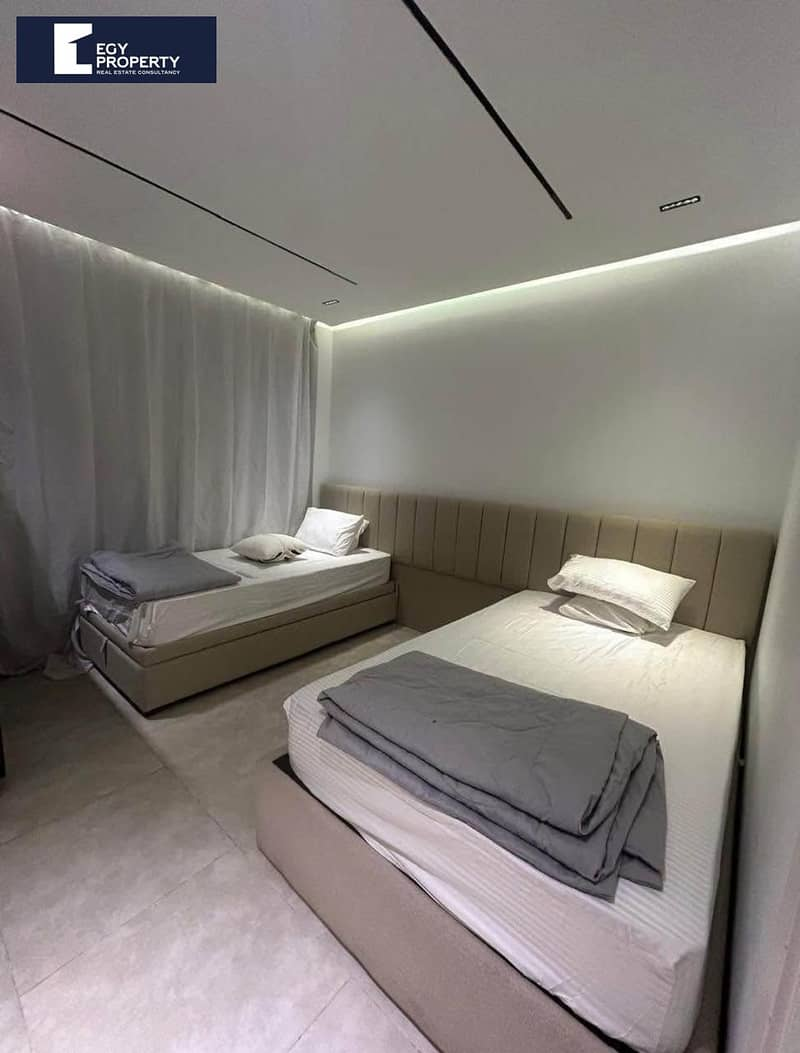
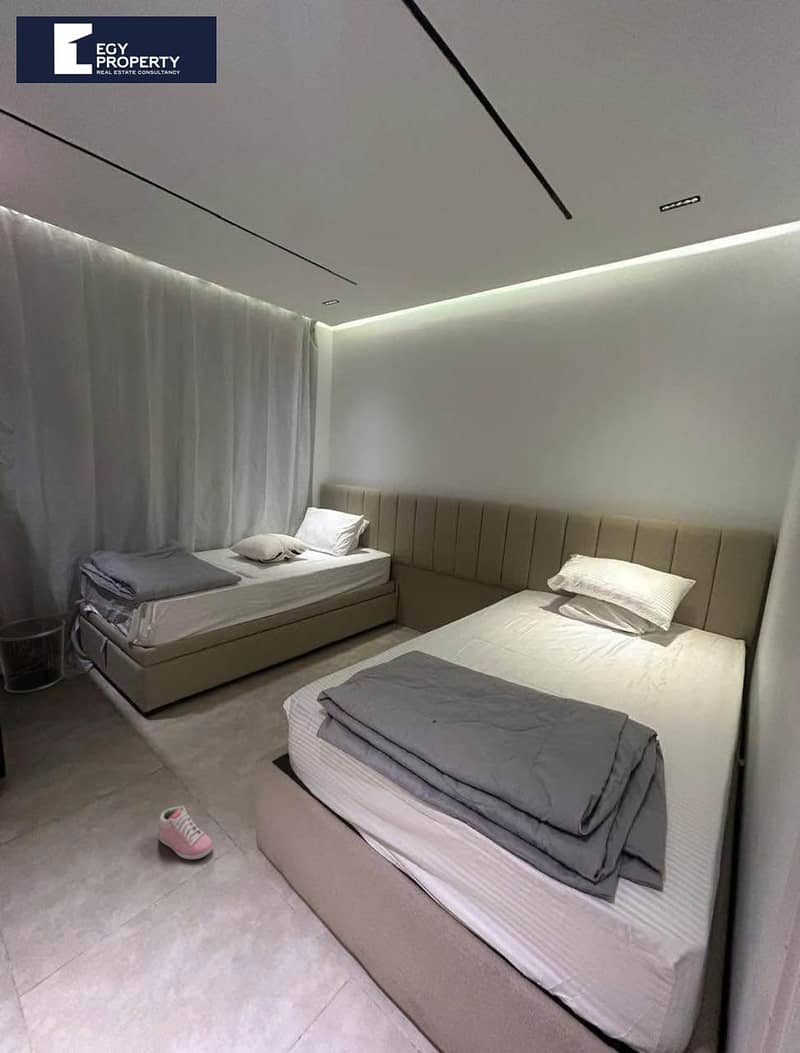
+ sneaker [157,805,214,860]
+ waste bin [0,616,67,694]
